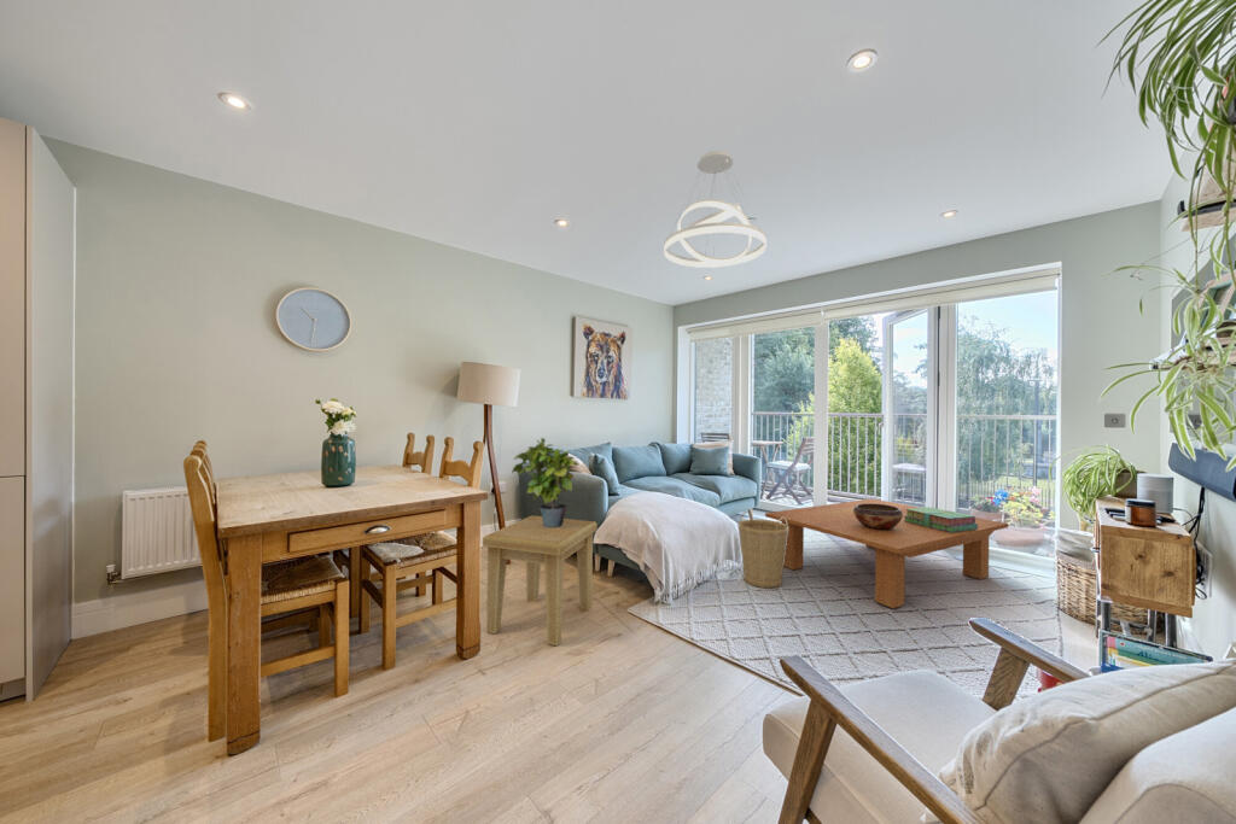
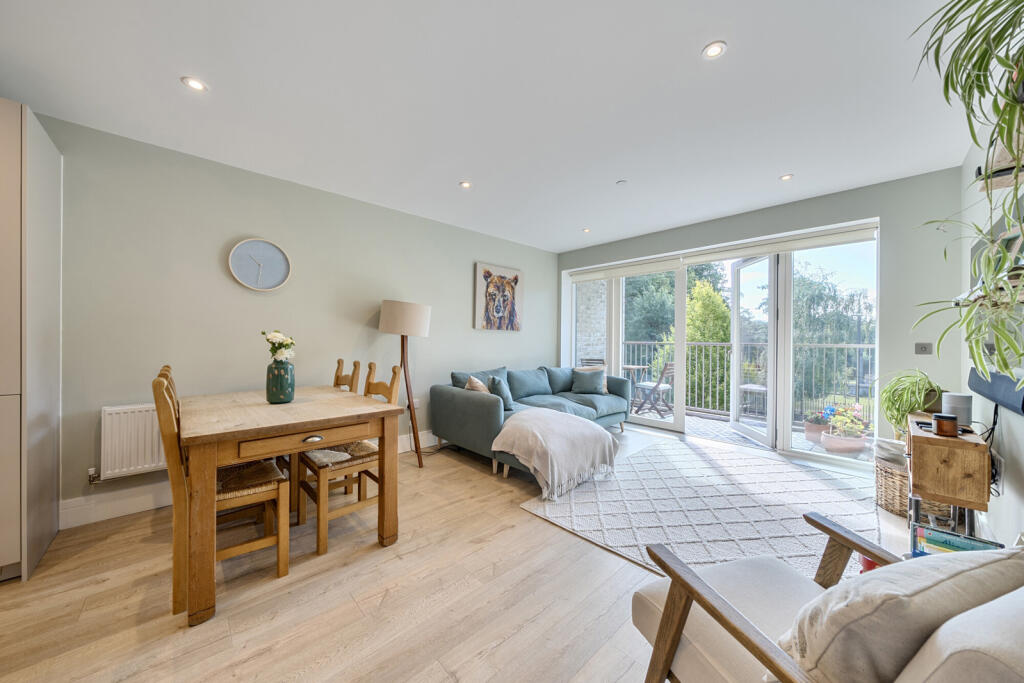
- basket [737,509,788,589]
- potted plant [511,437,581,527]
- decorative bowl [853,503,903,530]
- coffee table [764,497,1009,609]
- pendant light [663,150,768,269]
- stack of books [904,505,978,532]
- side table [482,515,597,647]
